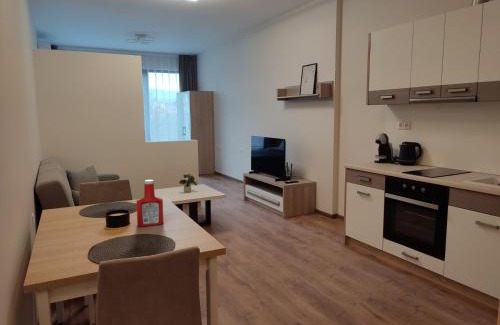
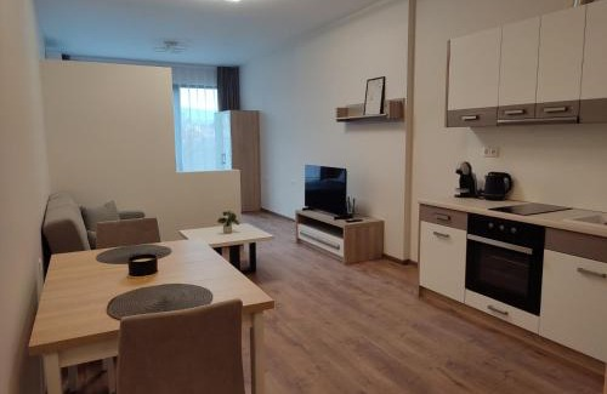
- soap bottle [135,179,164,228]
